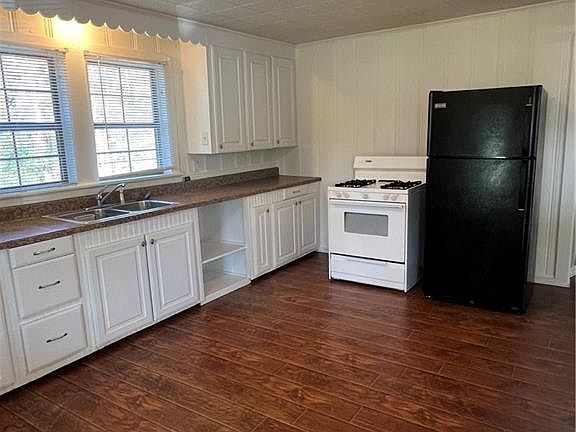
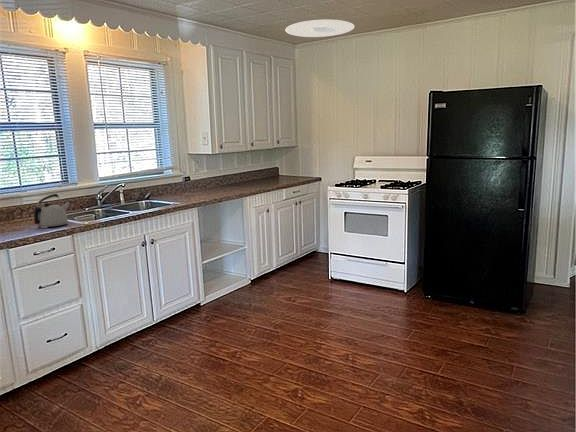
+ kettle [33,193,71,229]
+ ceiling light [284,19,356,38]
